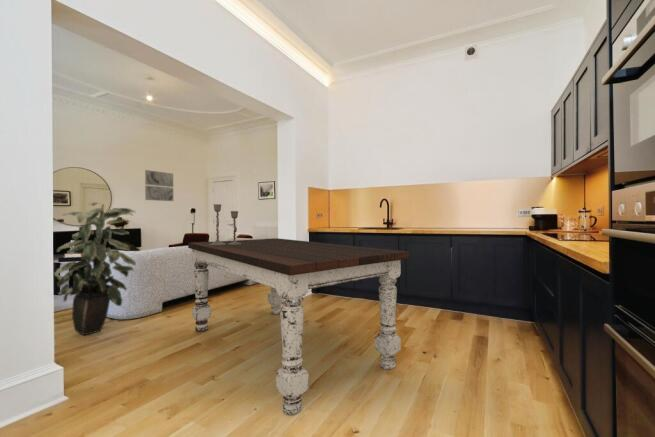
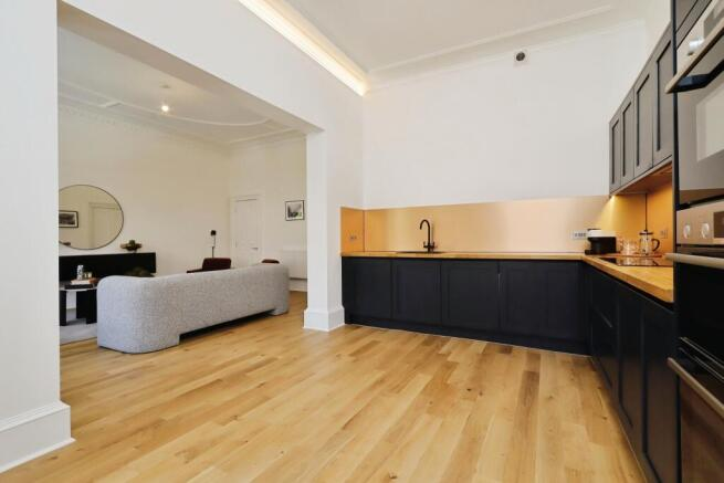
- indoor plant [53,201,137,336]
- candlestick [209,203,241,245]
- dining table [187,237,410,417]
- wall art [144,169,174,202]
